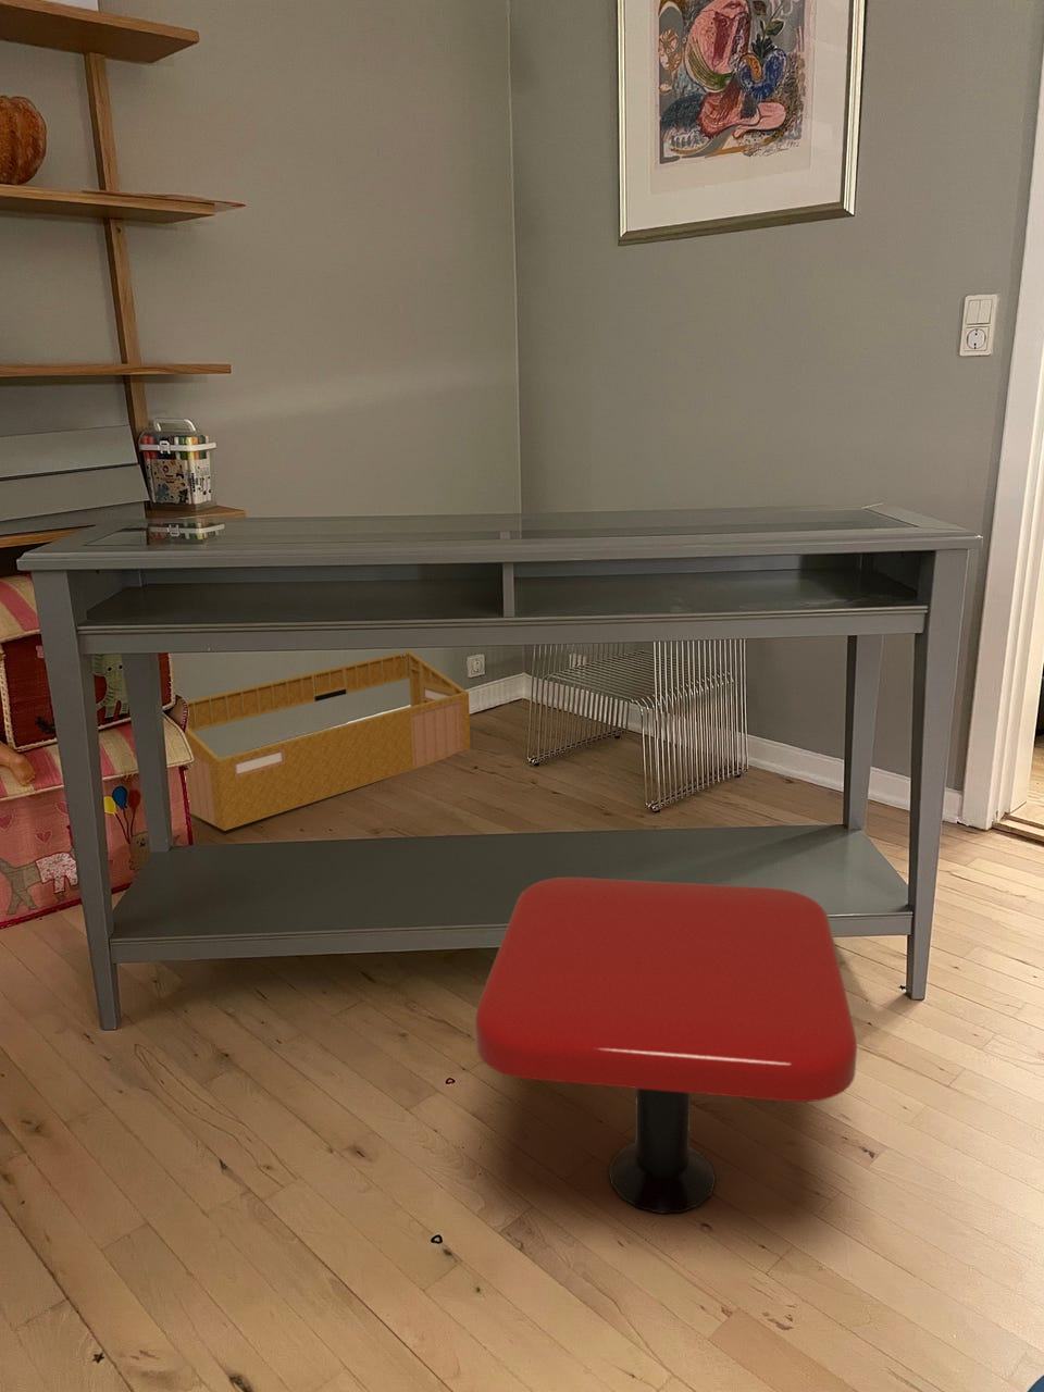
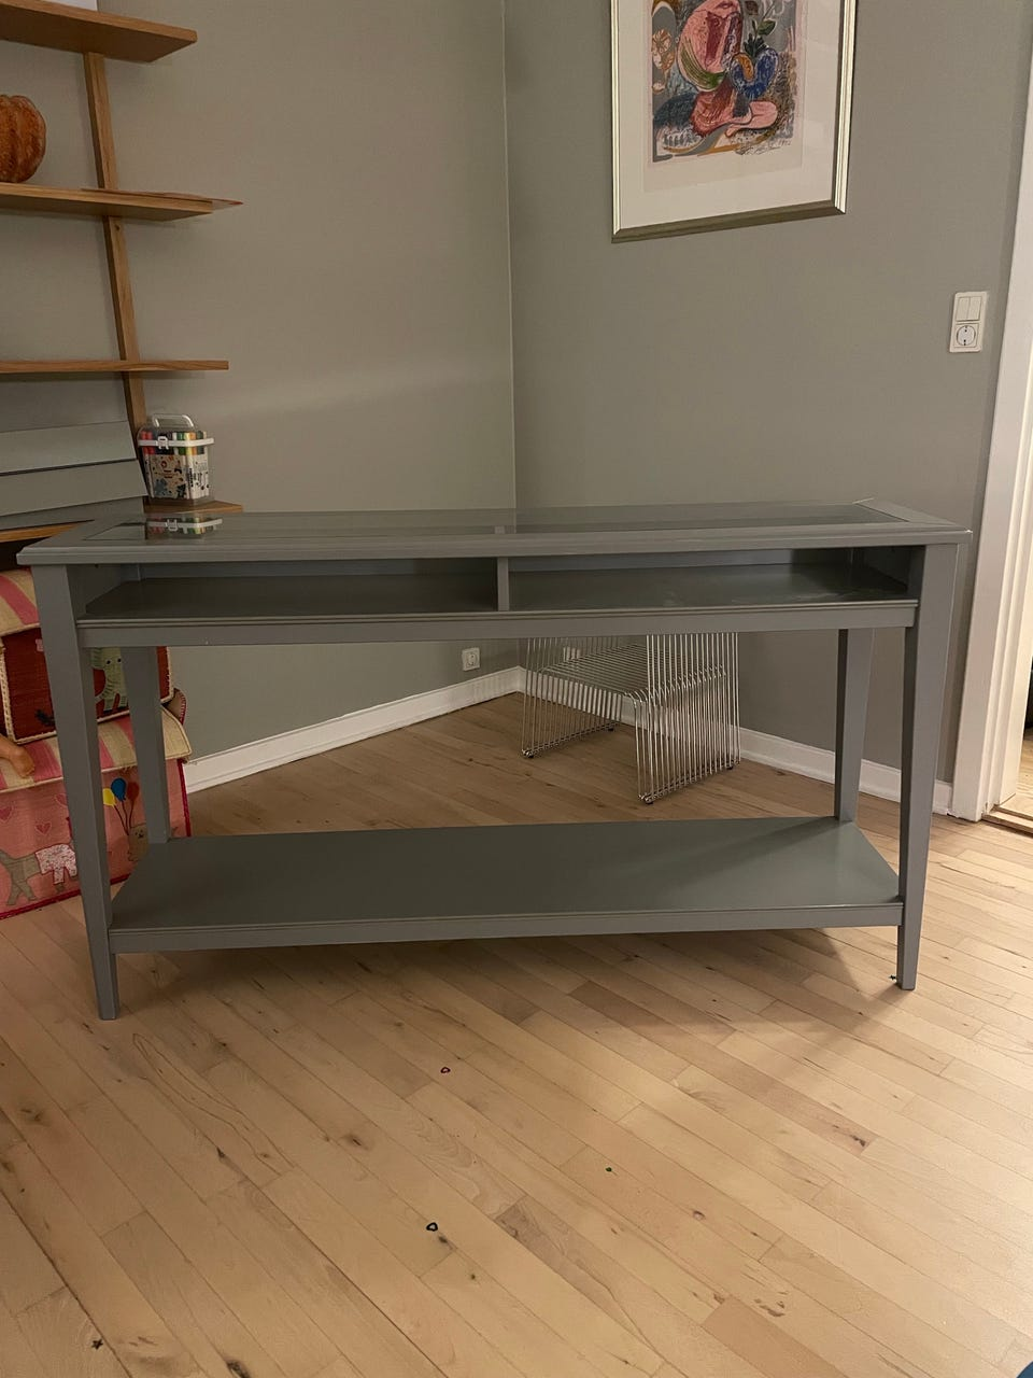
- pedestal table [474,877,858,1214]
- basket [185,650,472,832]
